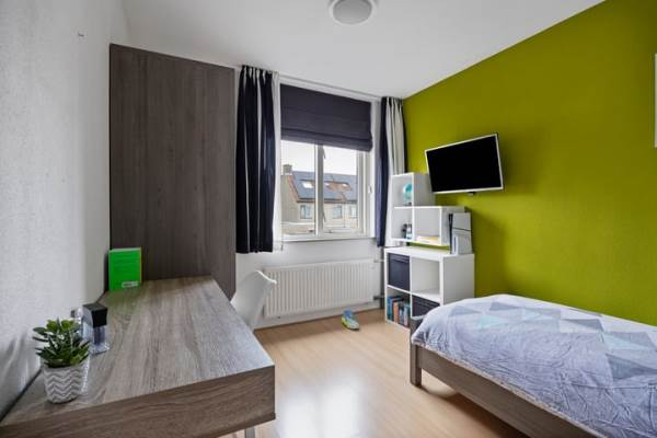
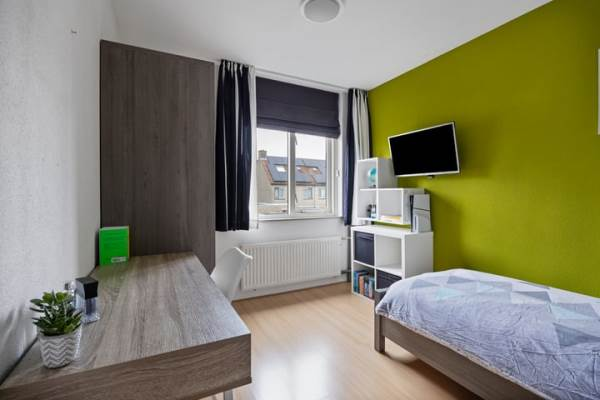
- sneaker [341,309,360,330]
